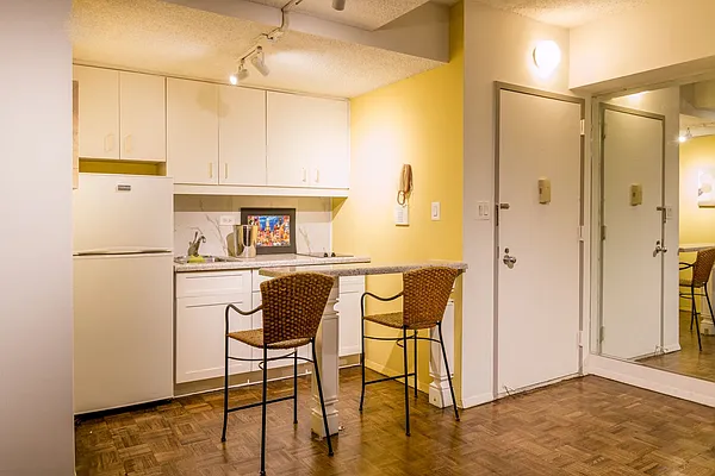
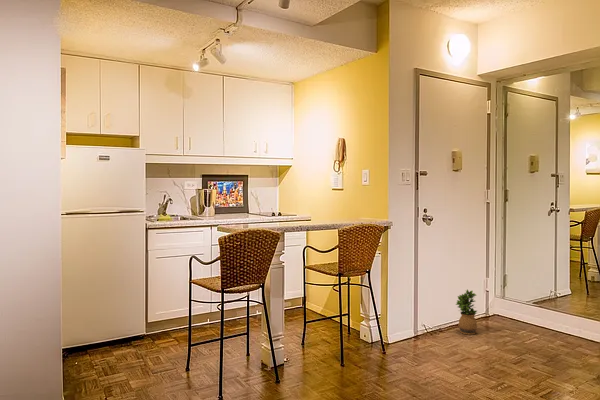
+ potted plant [455,288,478,336]
